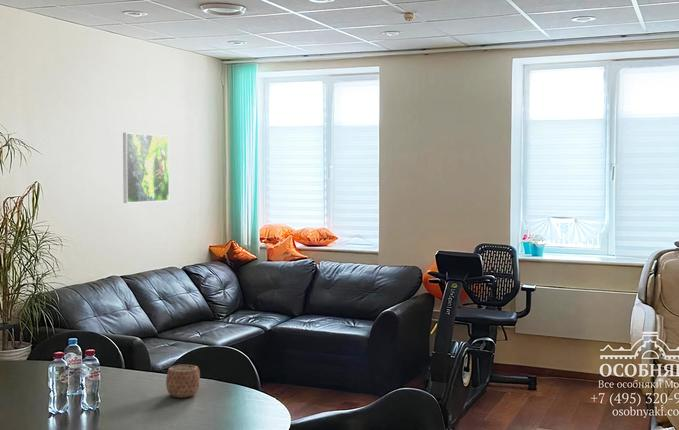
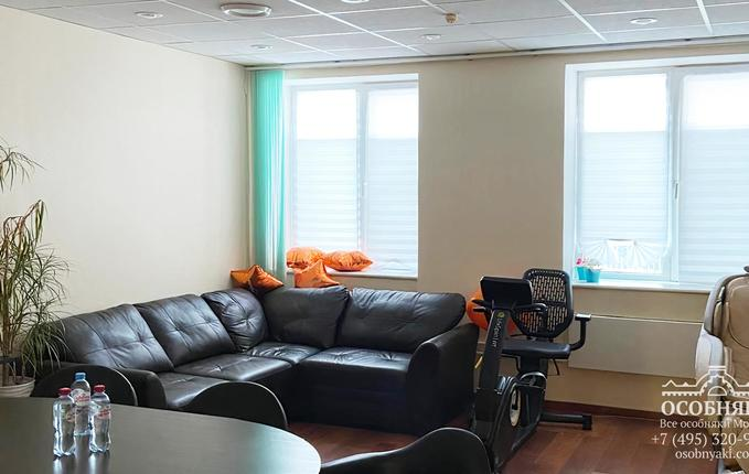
- mug [165,364,201,399]
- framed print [122,132,170,204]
